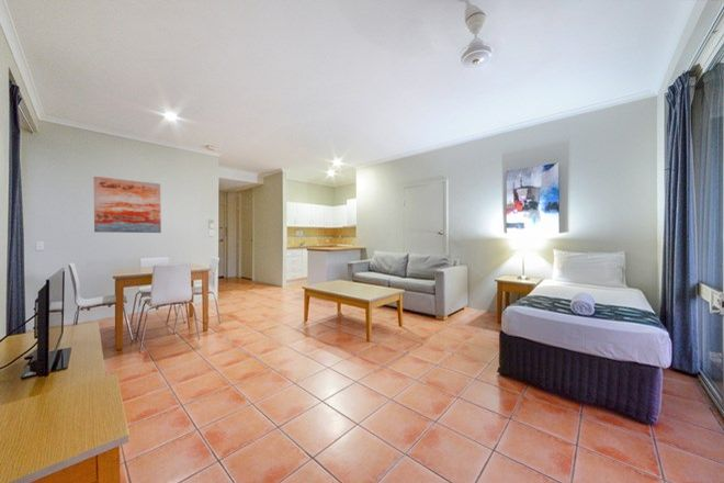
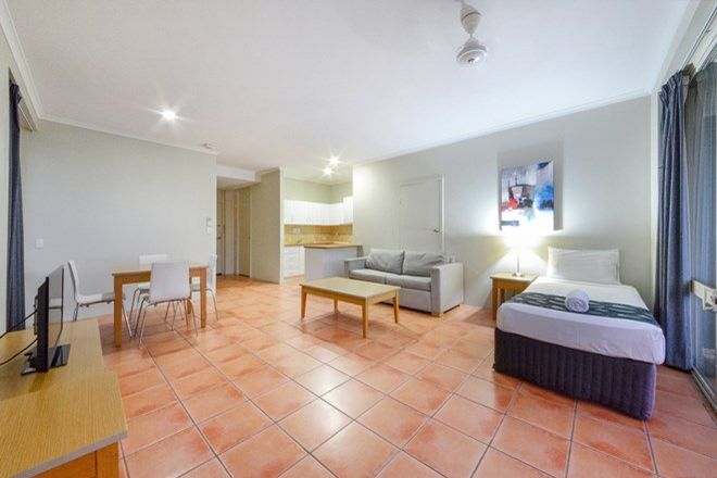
- wall art [93,176,162,234]
